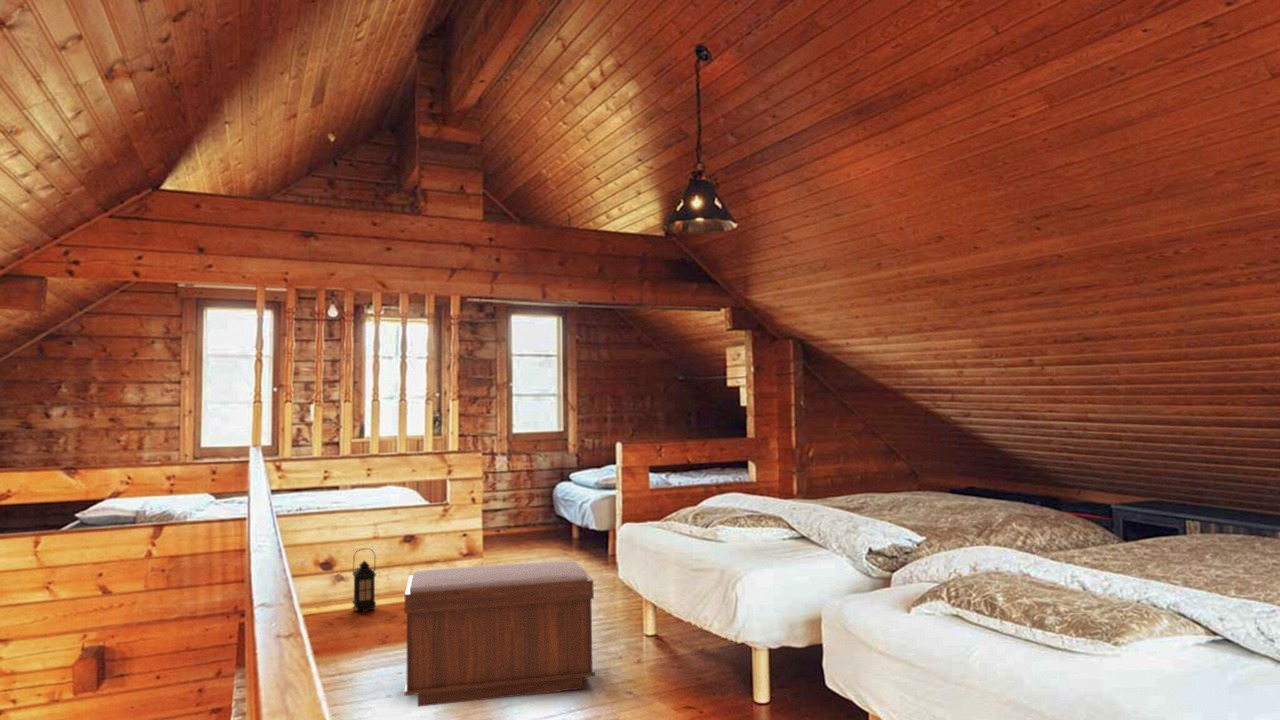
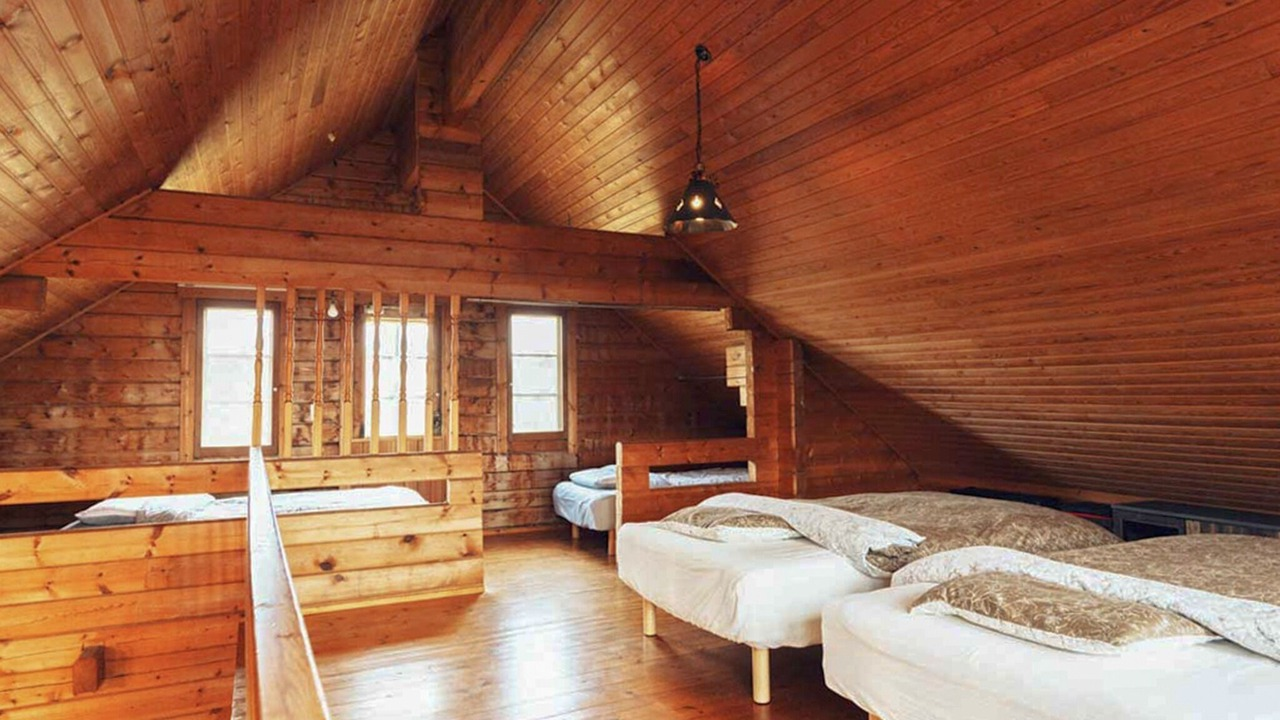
- lantern [351,547,377,613]
- bench [403,560,596,708]
